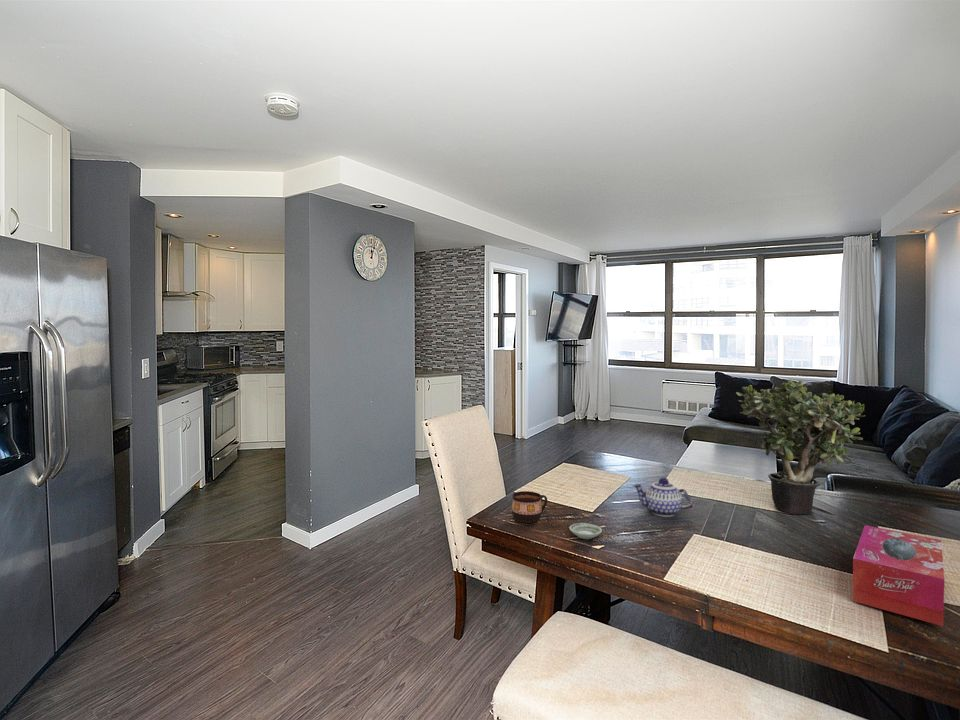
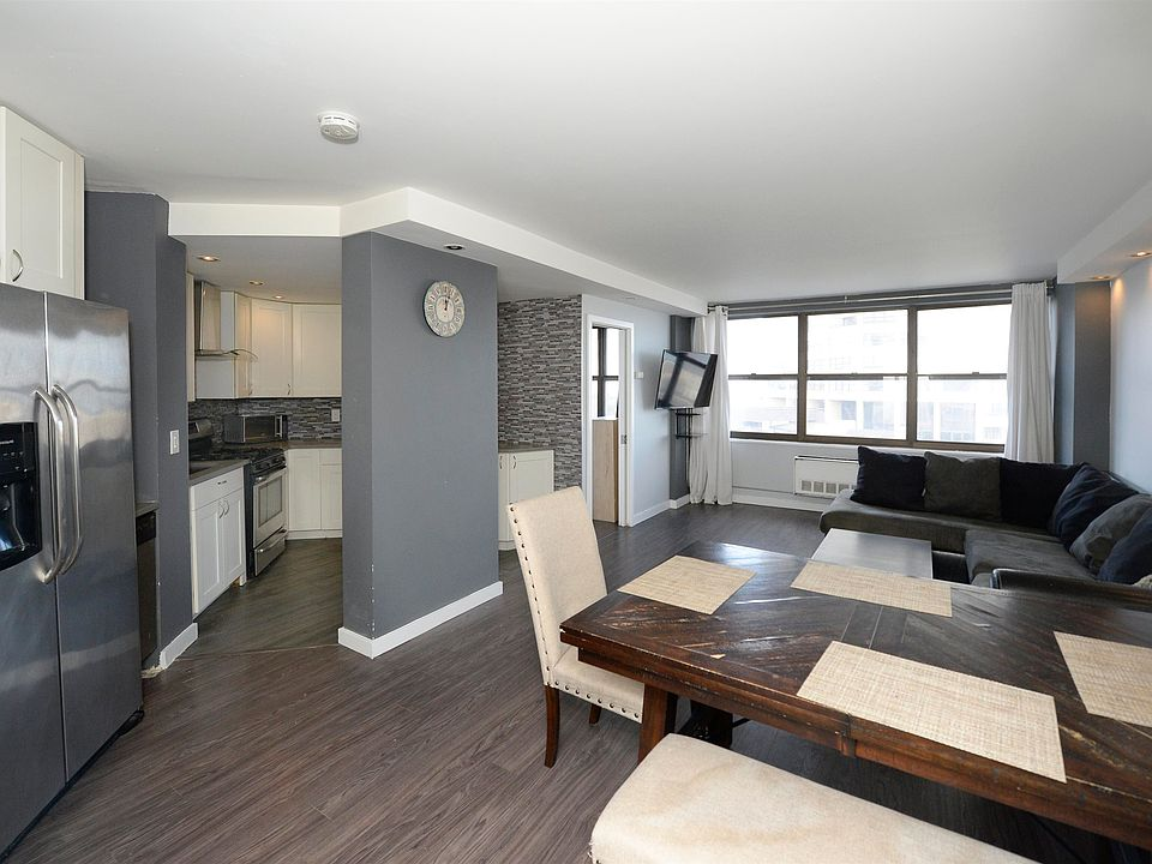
- potted plant [735,379,866,515]
- saucer [568,522,603,540]
- cup [511,490,548,523]
- tissue box [852,524,945,627]
- teapot [632,477,695,518]
